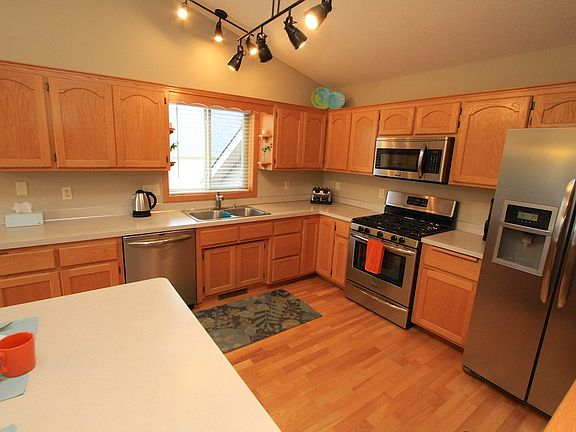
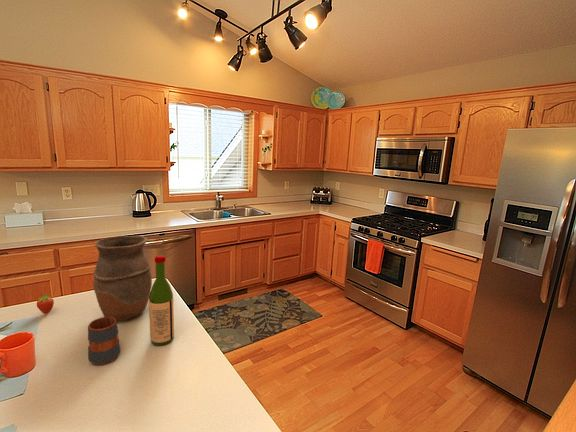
+ mug [87,316,121,366]
+ fruit [36,293,55,315]
+ wine bottle [148,255,175,346]
+ vase [92,235,153,321]
